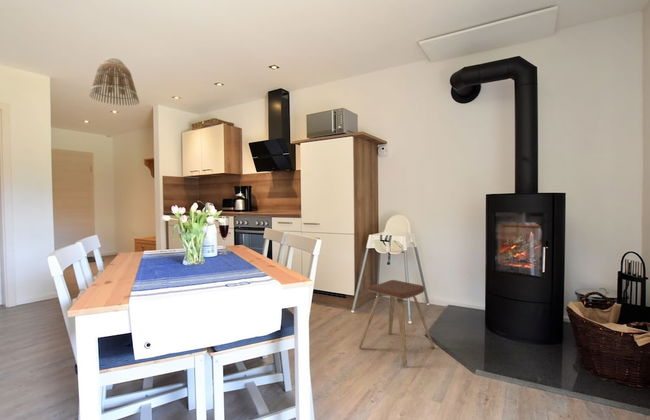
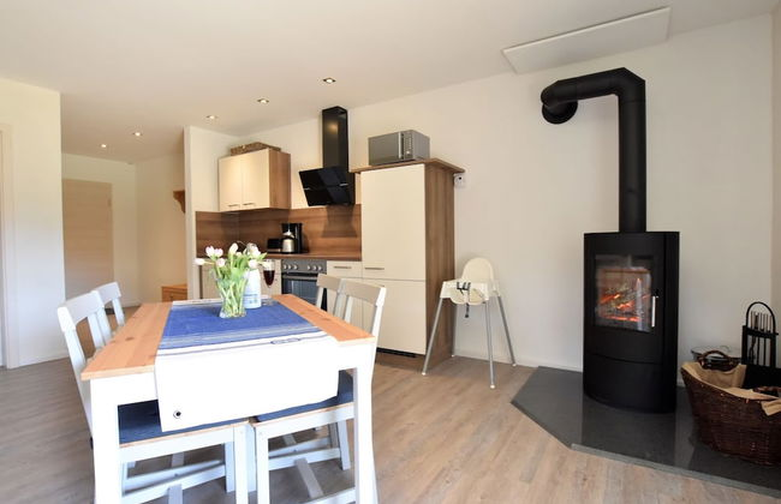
- music stool [358,279,436,367]
- lamp shade [89,57,140,107]
